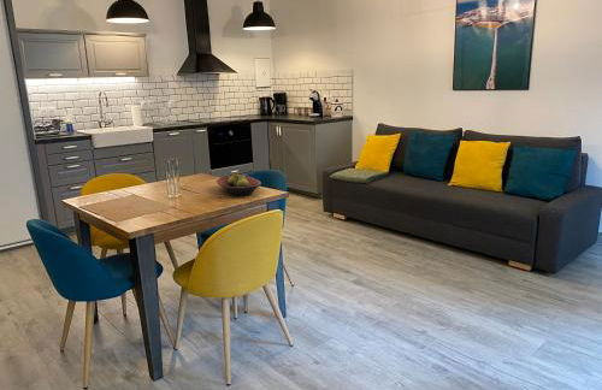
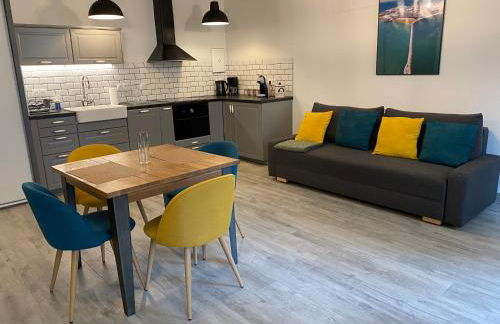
- fruit bowl [216,171,262,196]
